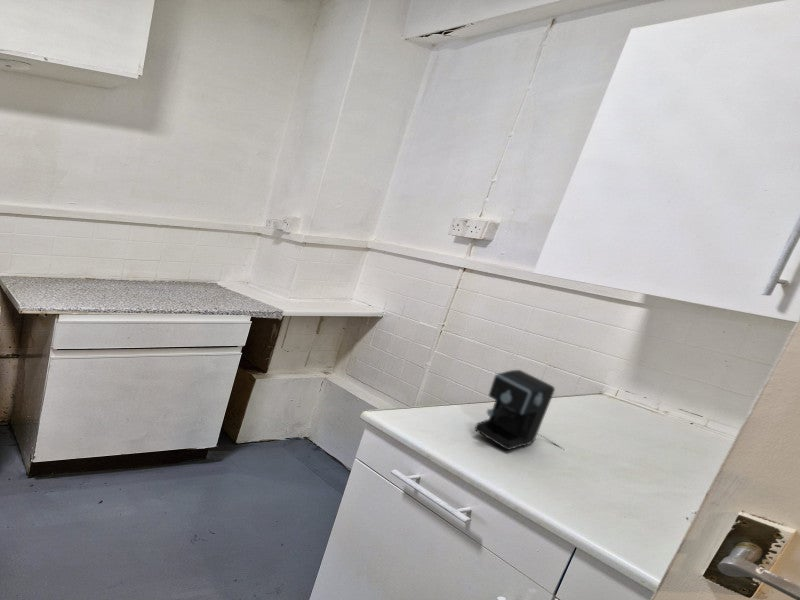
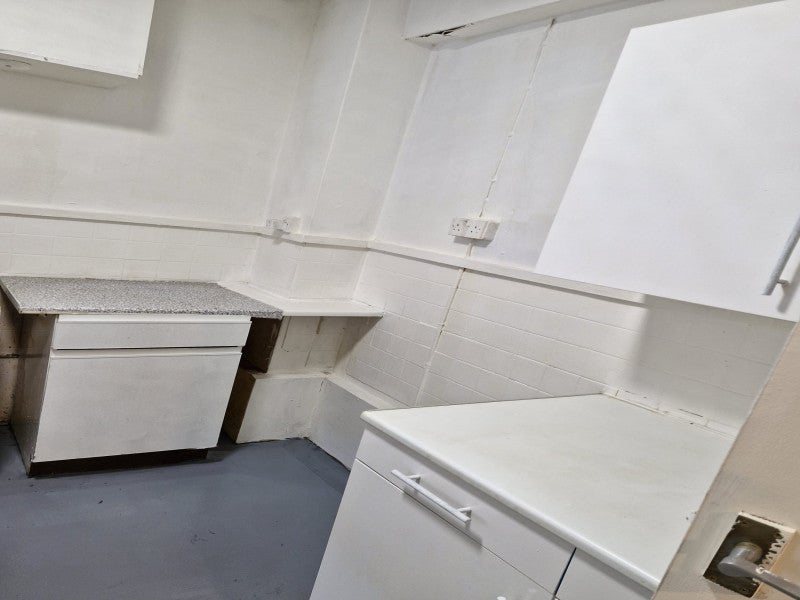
- coffee maker [473,369,564,451]
